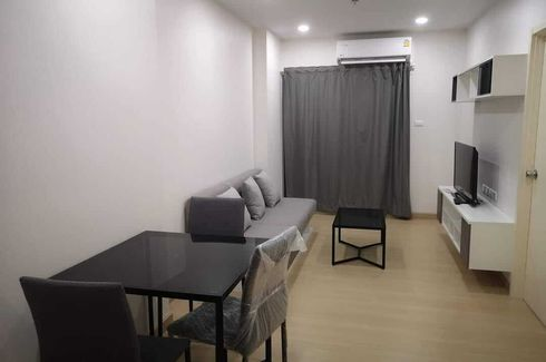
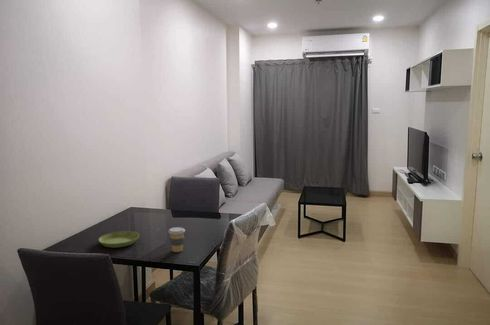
+ coffee cup [167,226,186,253]
+ saucer [98,230,140,248]
